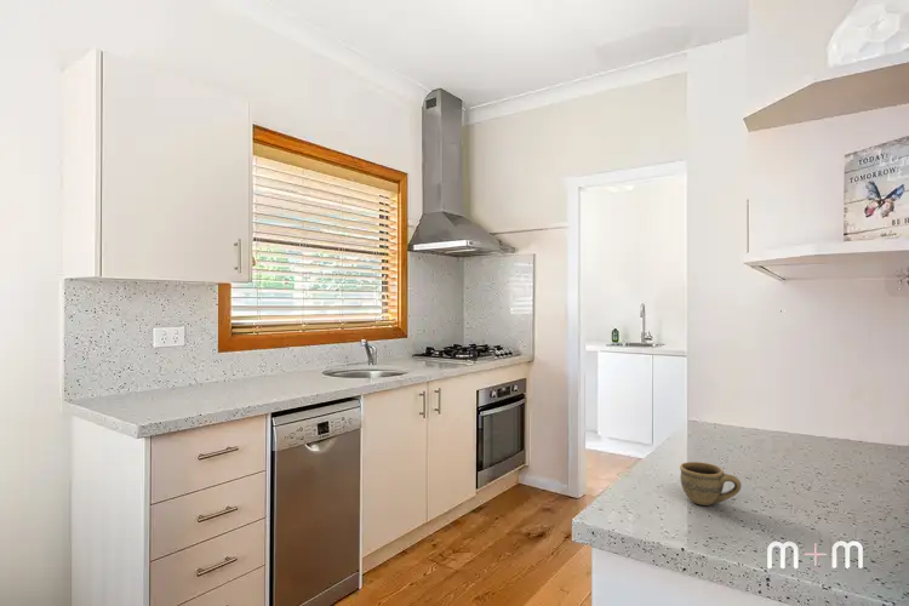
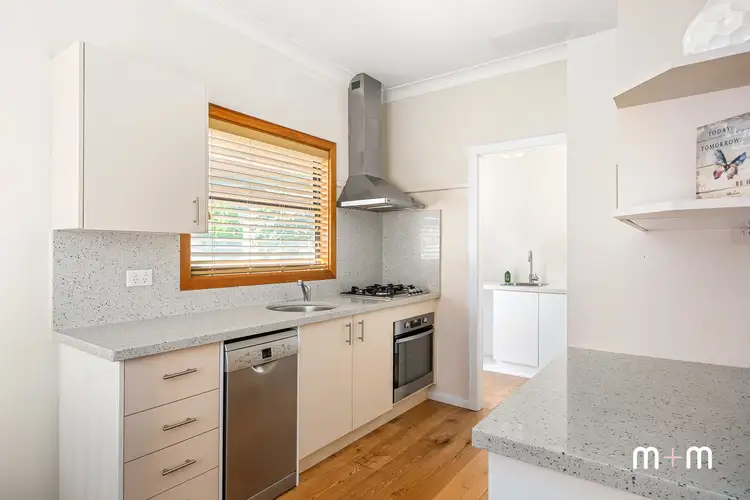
- cup [679,461,742,507]
